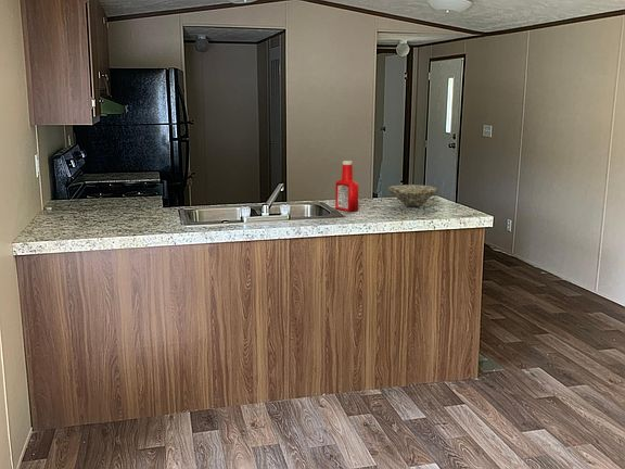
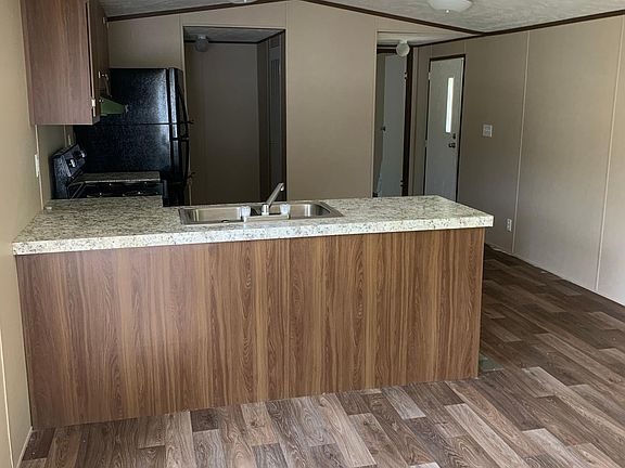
- bowl [387,183,438,207]
- soap bottle [334,160,359,213]
